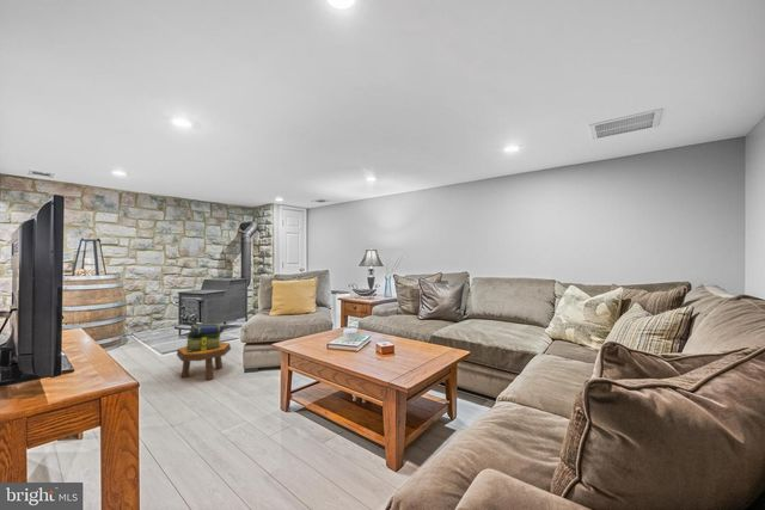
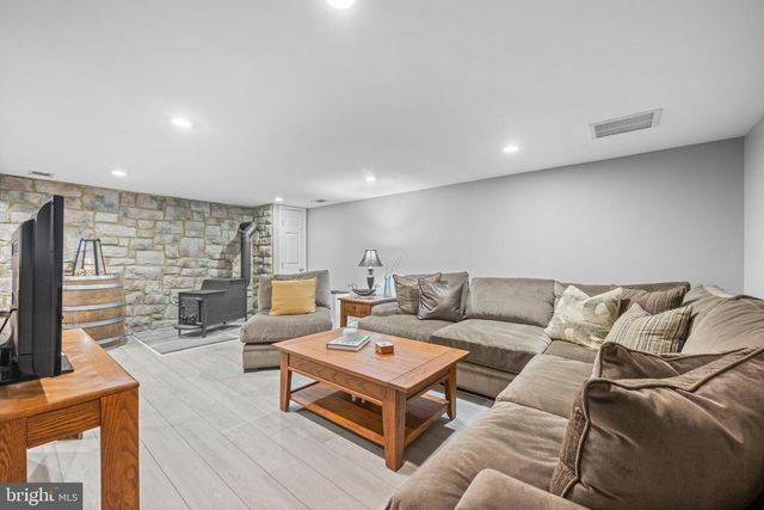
- footstool [176,340,232,381]
- stack of books [186,322,225,351]
